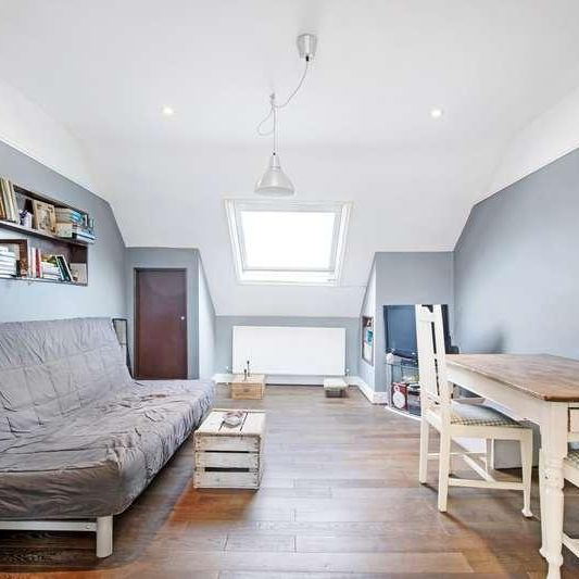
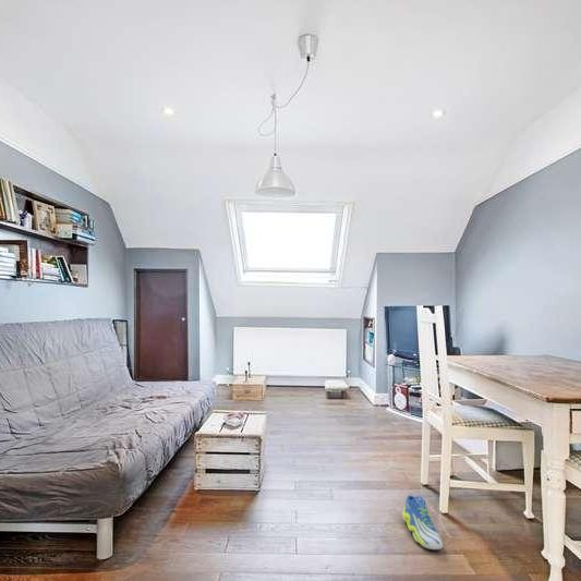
+ sneaker [401,495,444,550]
